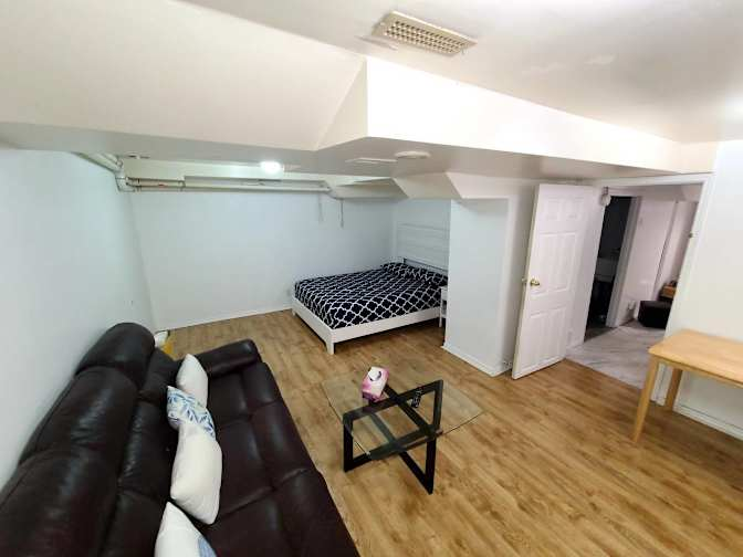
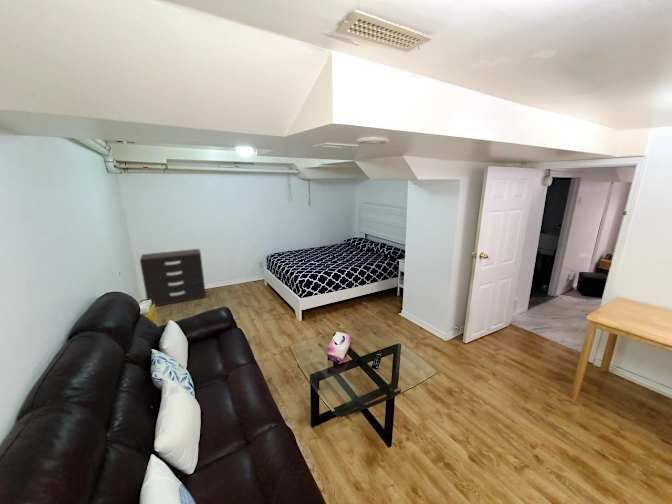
+ dresser [139,248,207,308]
